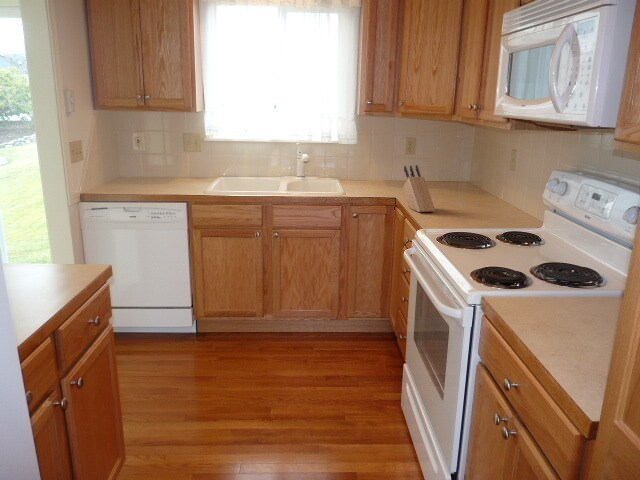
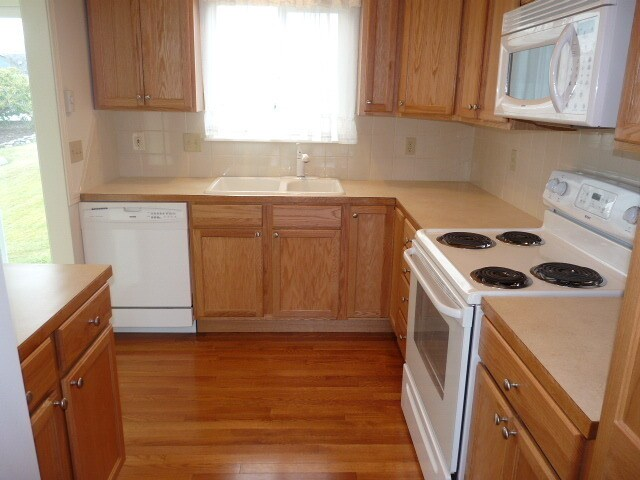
- knife block [402,164,436,213]
